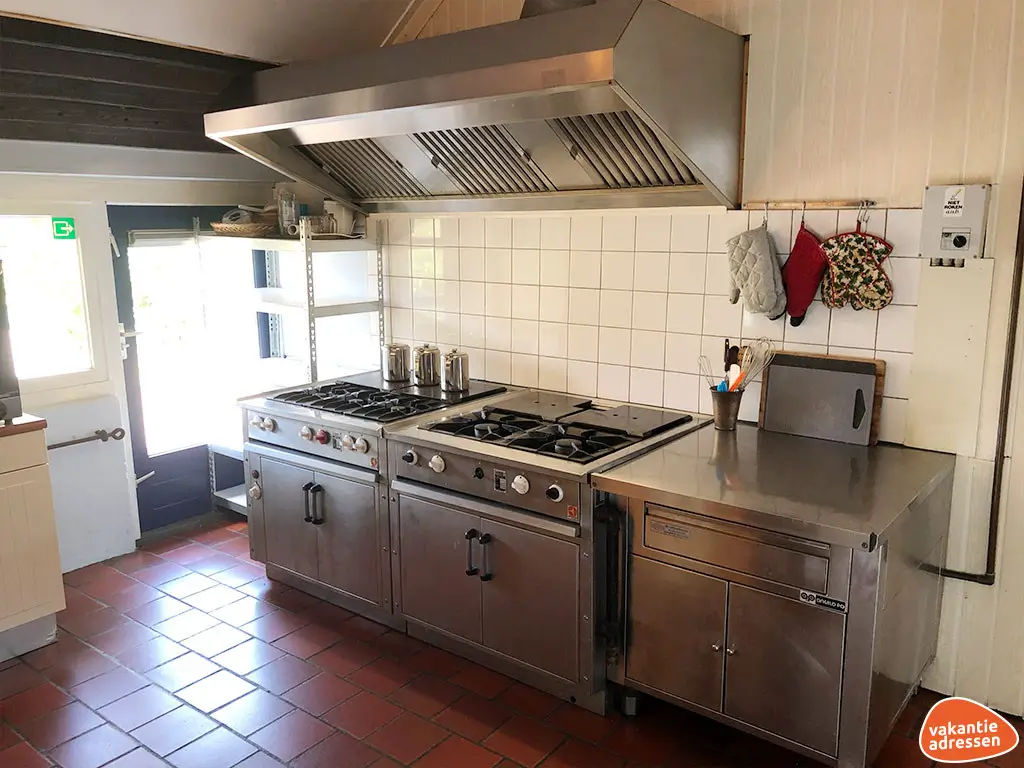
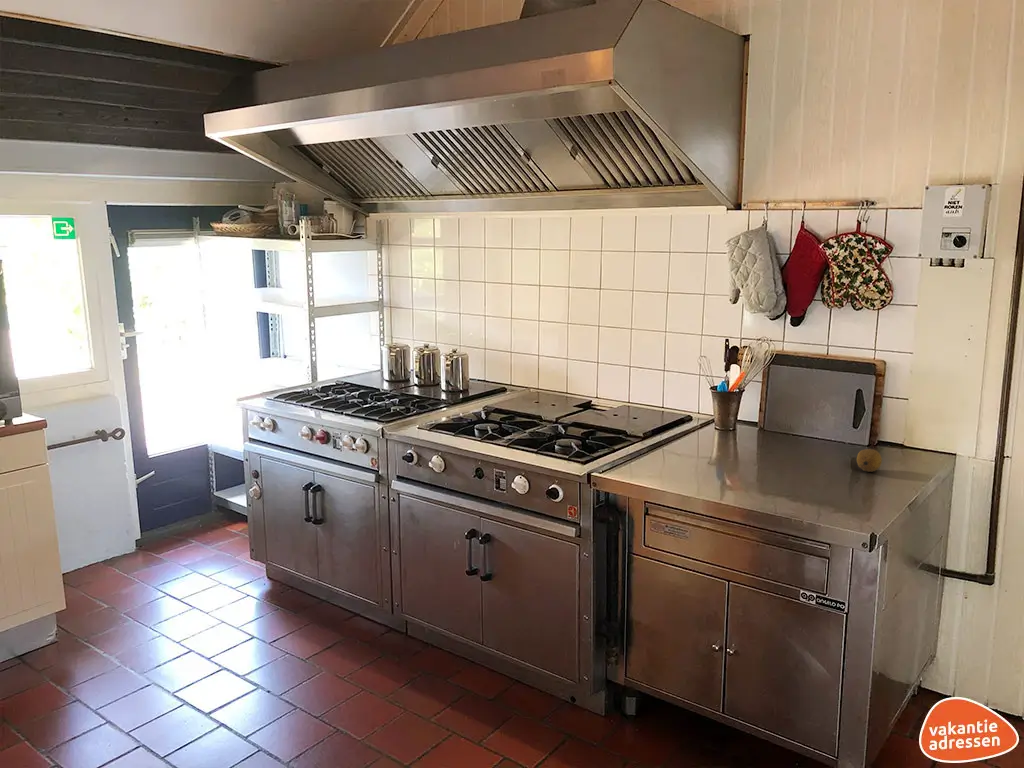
+ fruit [856,448,883,473]
